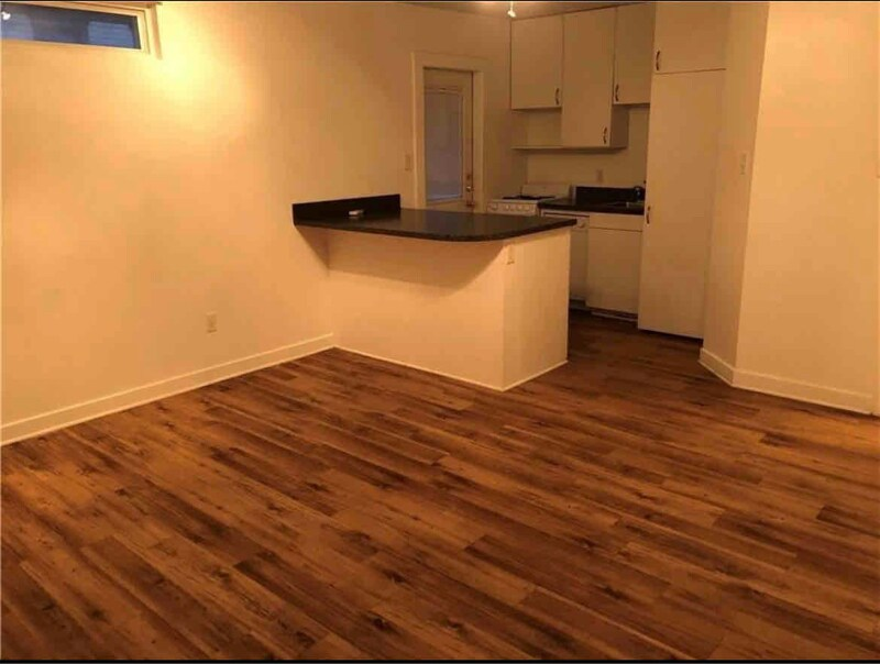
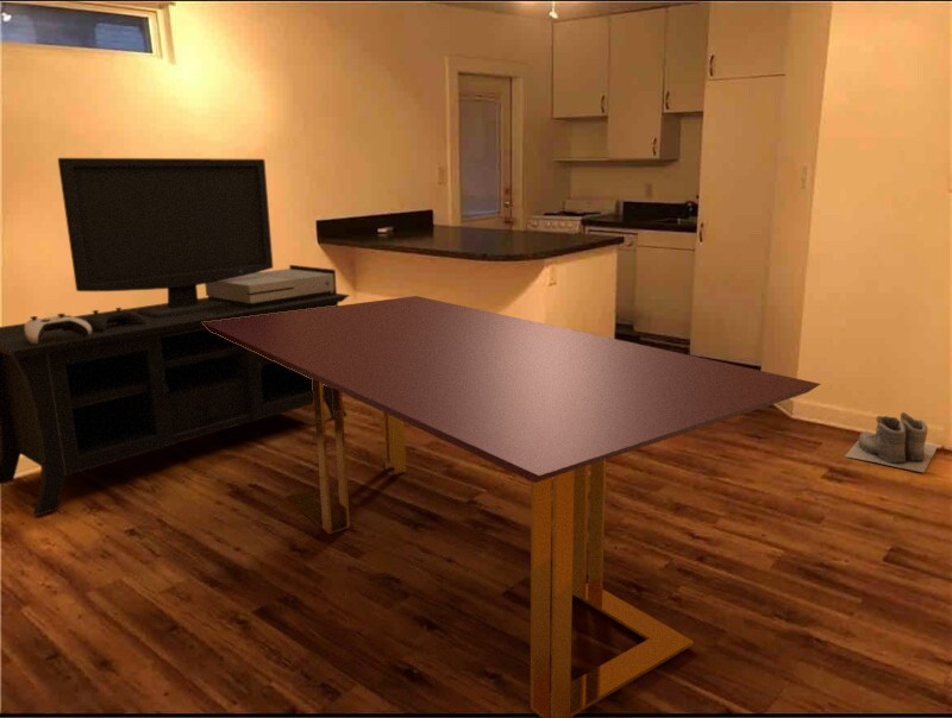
+ boots [844,411,938,474]
+ dining table [202,295,821,718]
+ media console [0,157,351,517]
